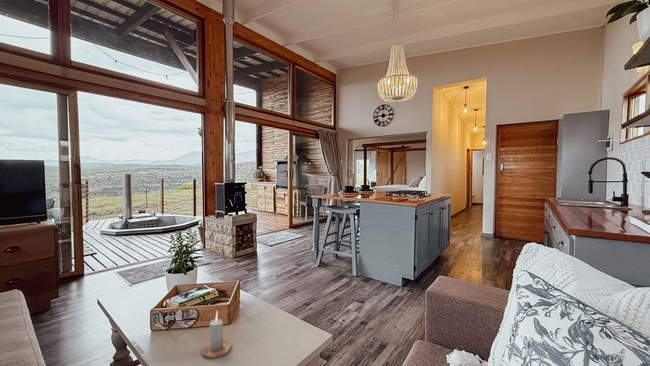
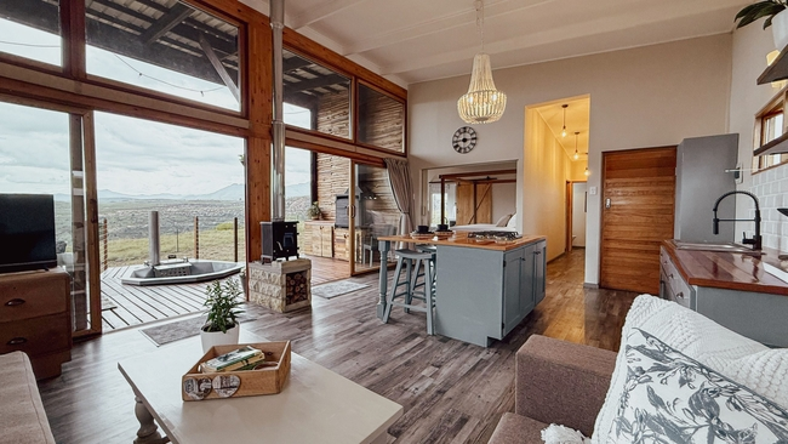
- candle [201,311,232,359]
